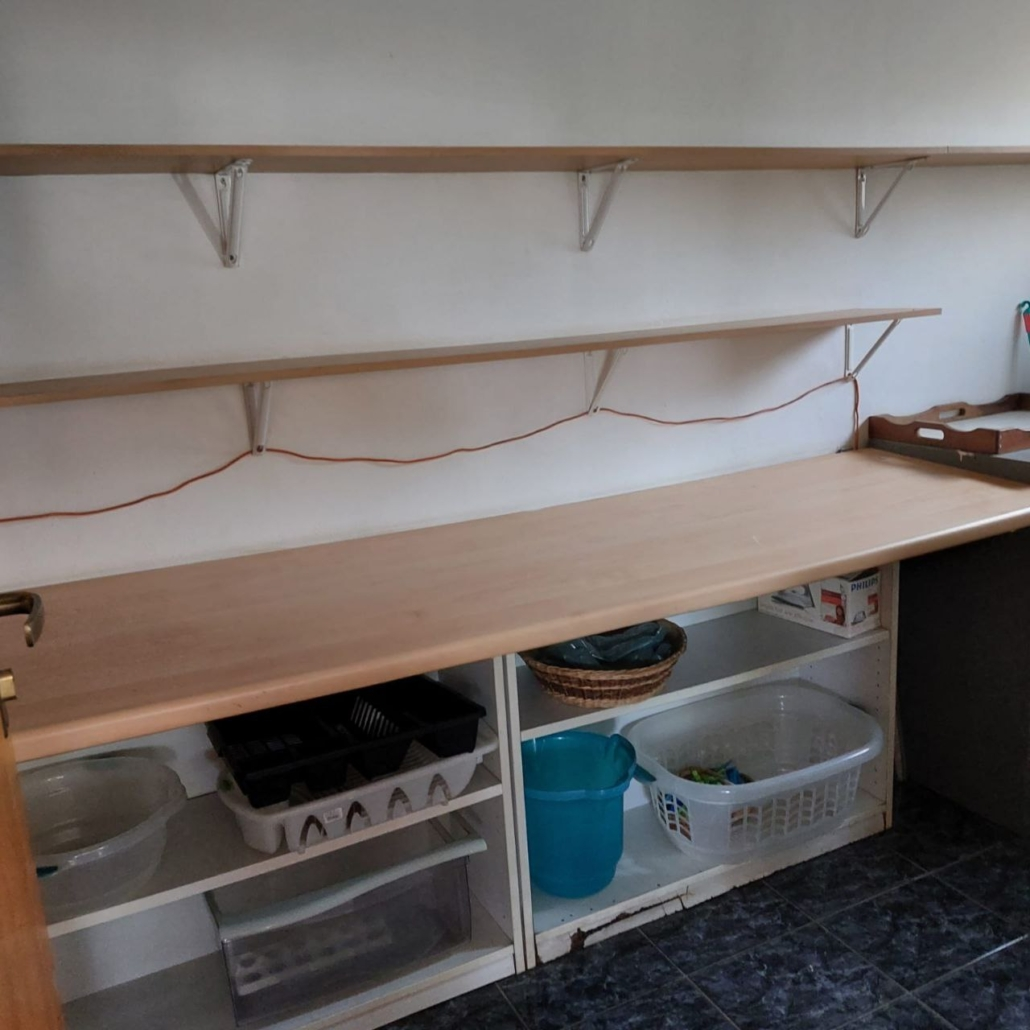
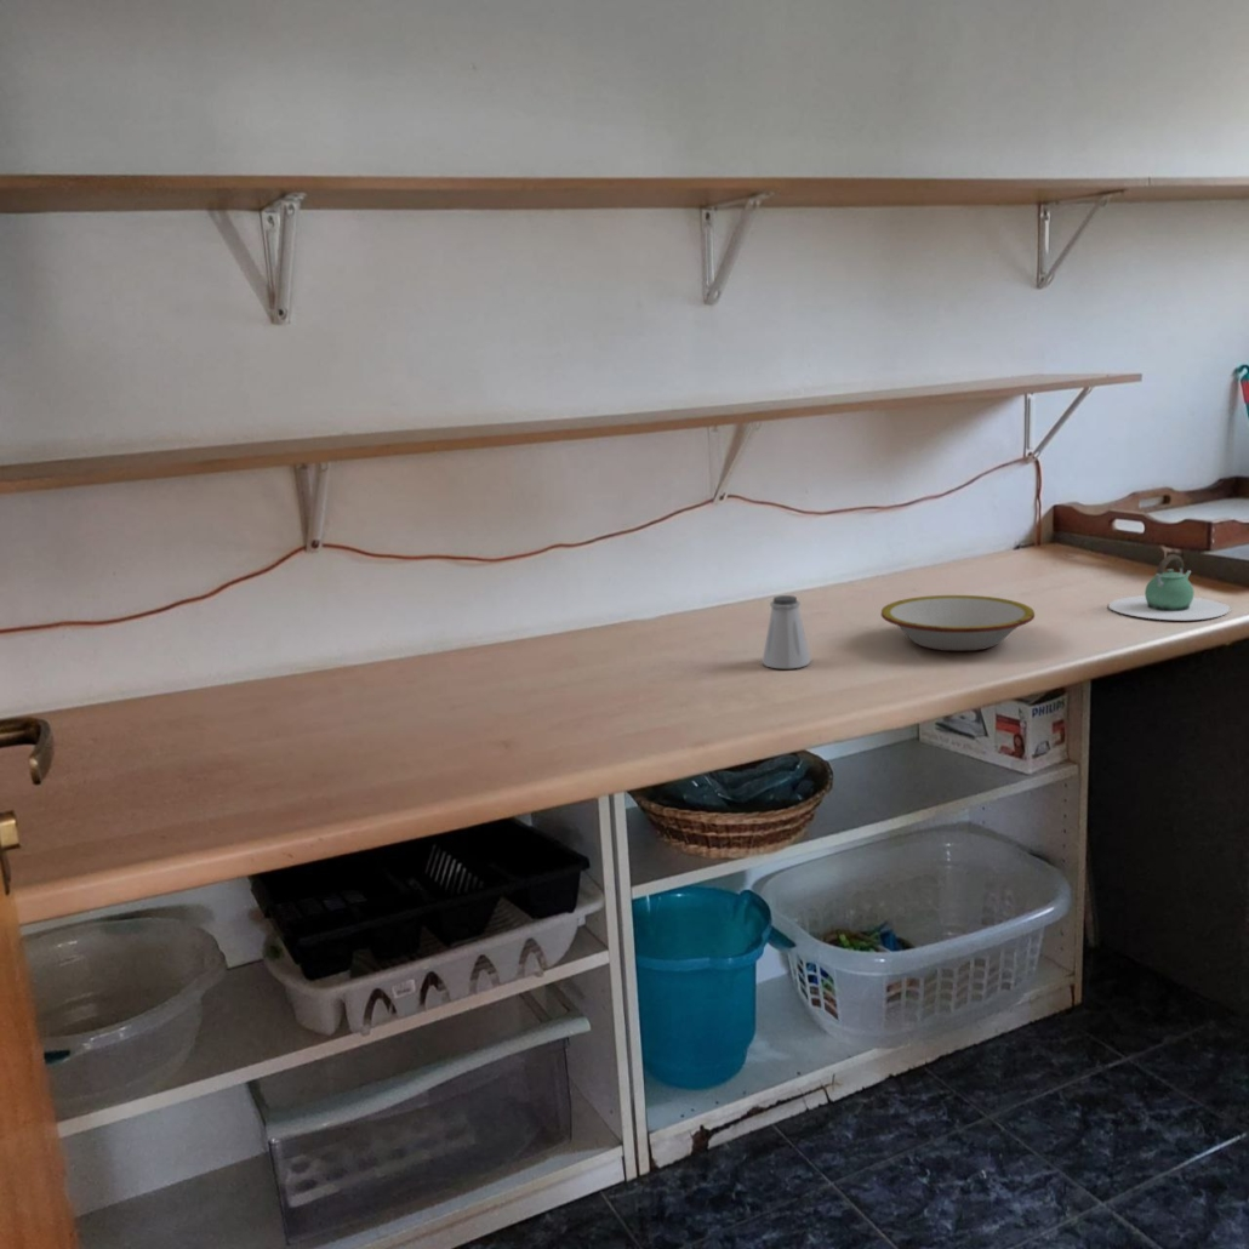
+ saltshaker [762,594,811,669]
+ bowl [880,594,1036,652]
+ teapot [1108,553,1231,621]
